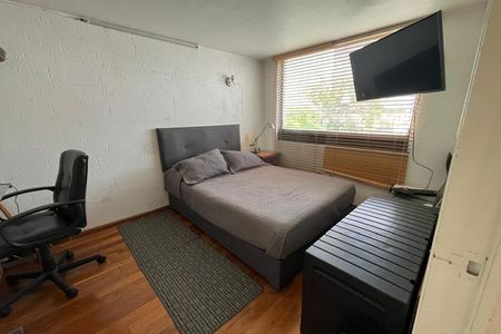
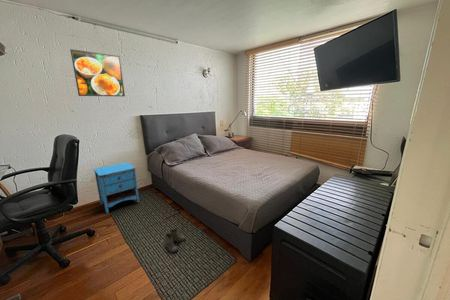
+ boots [164,228,187,253]
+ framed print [69,48,126,97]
+ nightstand [93,162,140,214]
